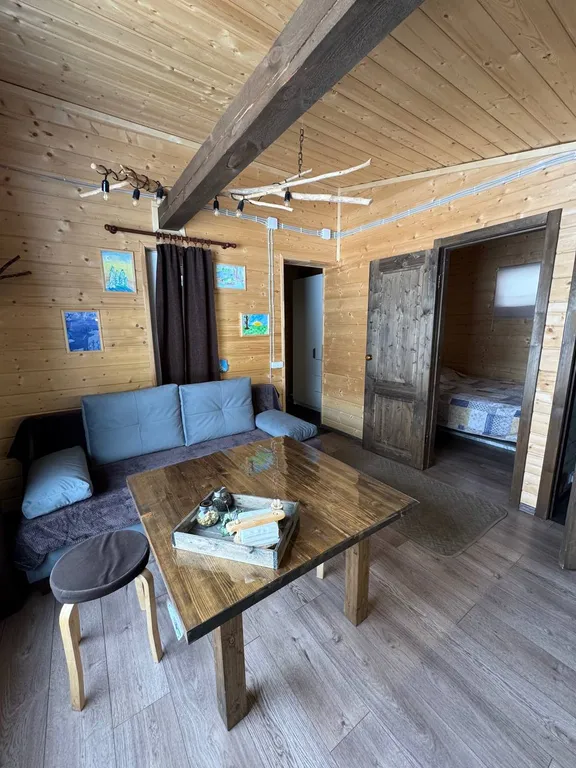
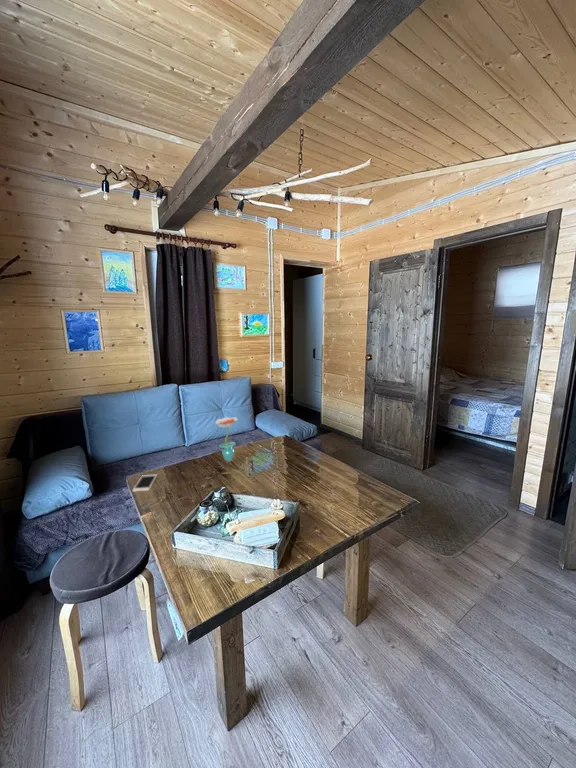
+ cell phone [131,474,158,493]
+ flower [214,416,239,469]
